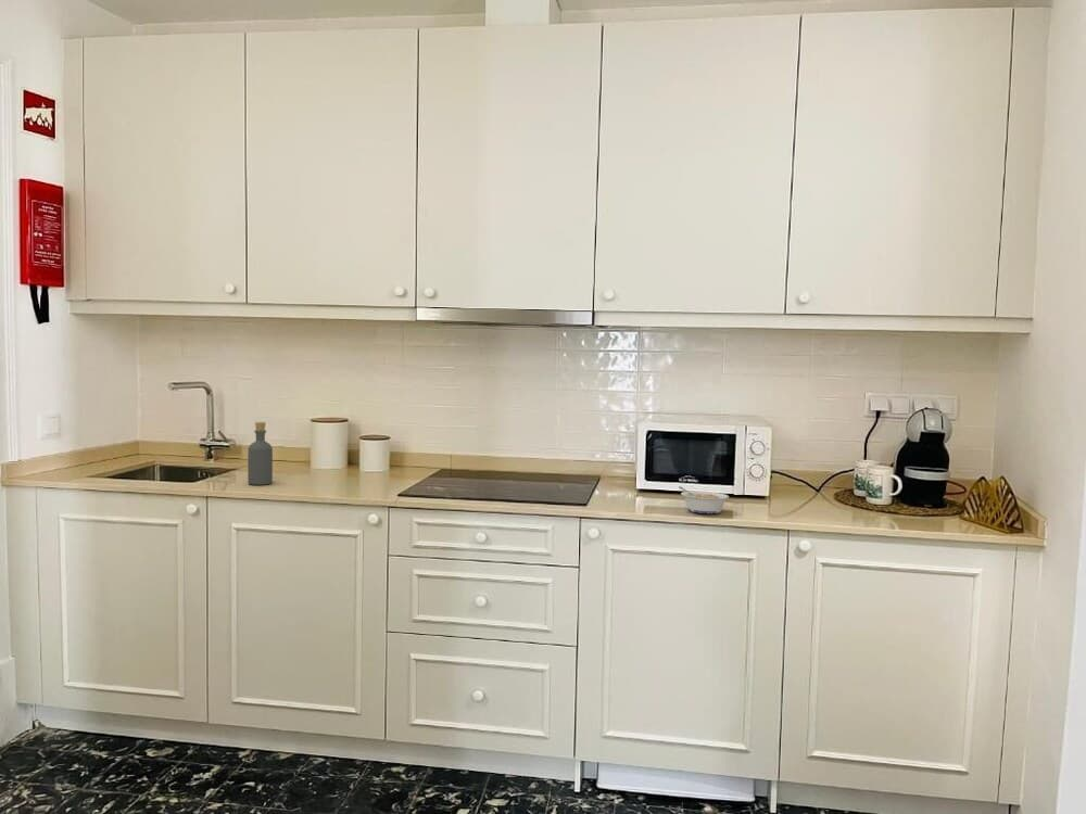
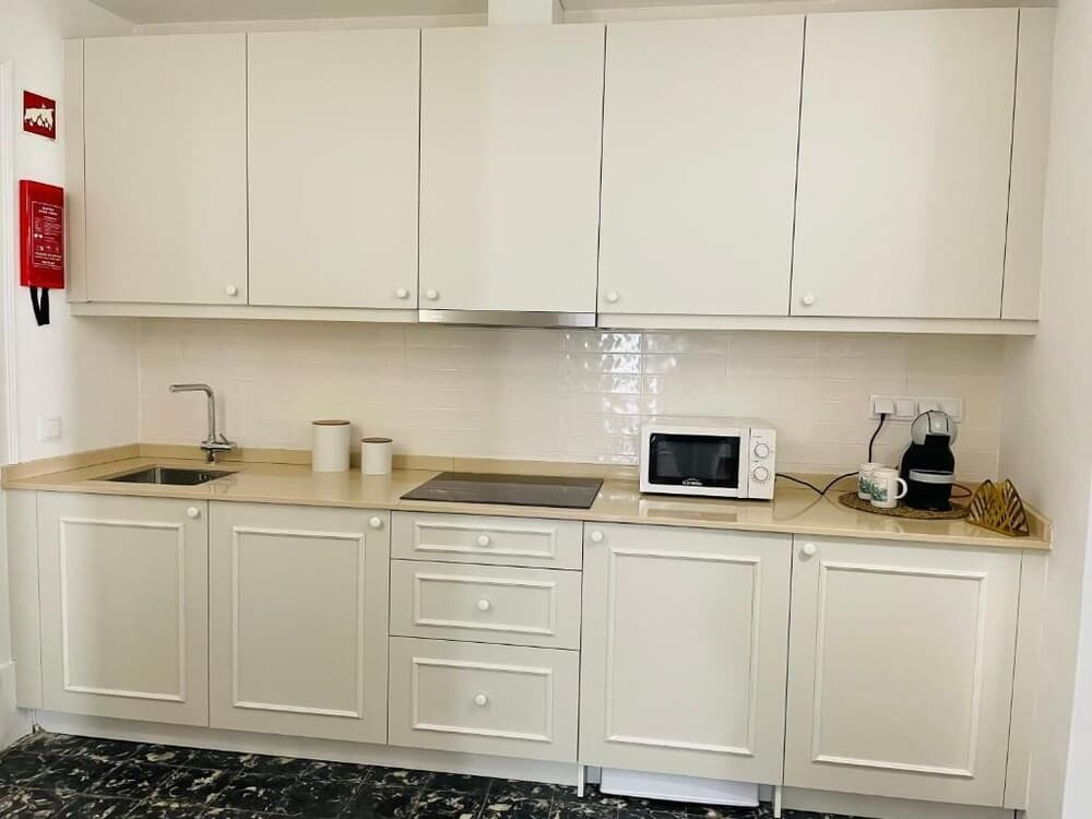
- legume [678,485,730,514]
- bottle [247,421,274,486]
